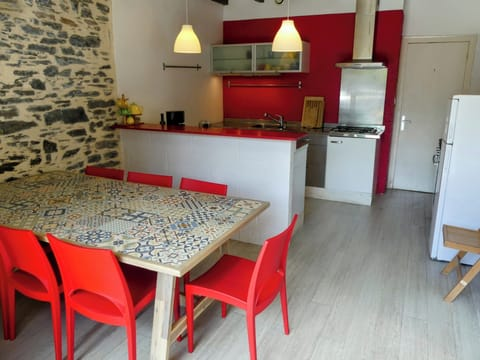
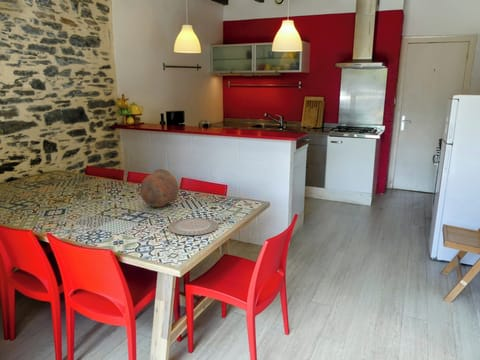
+ chinaware [167,217,220,236]
+ bowl [139,168,180,208]
